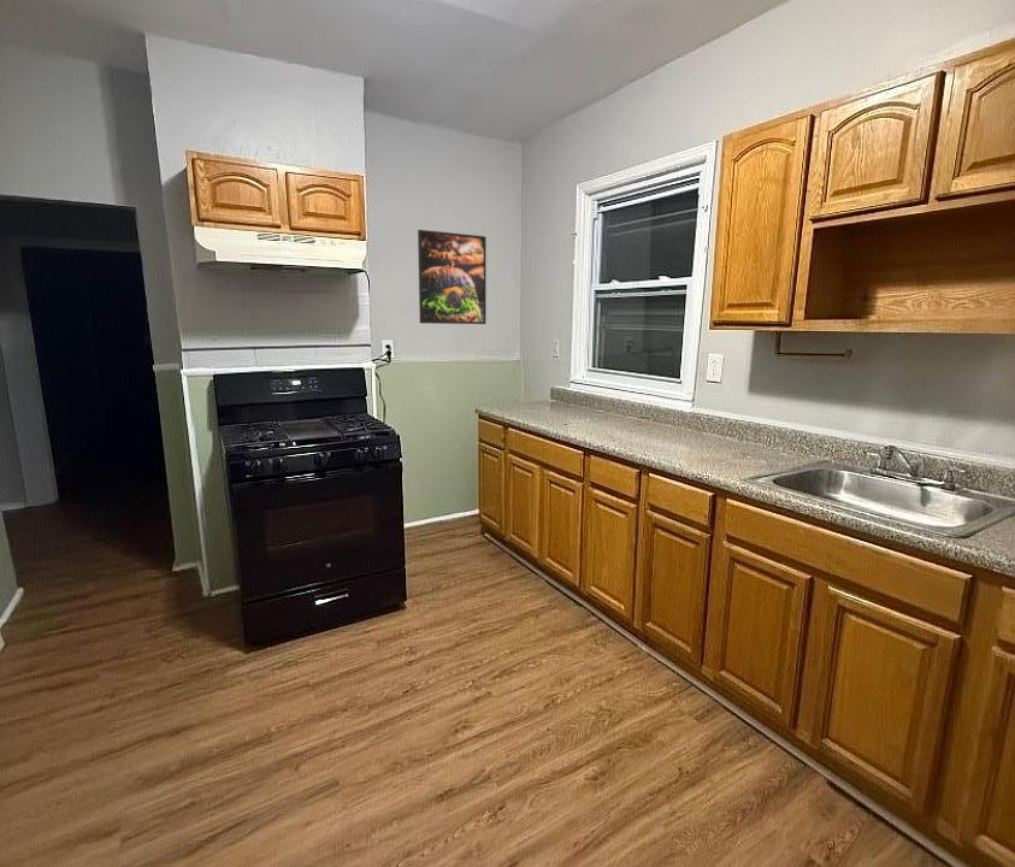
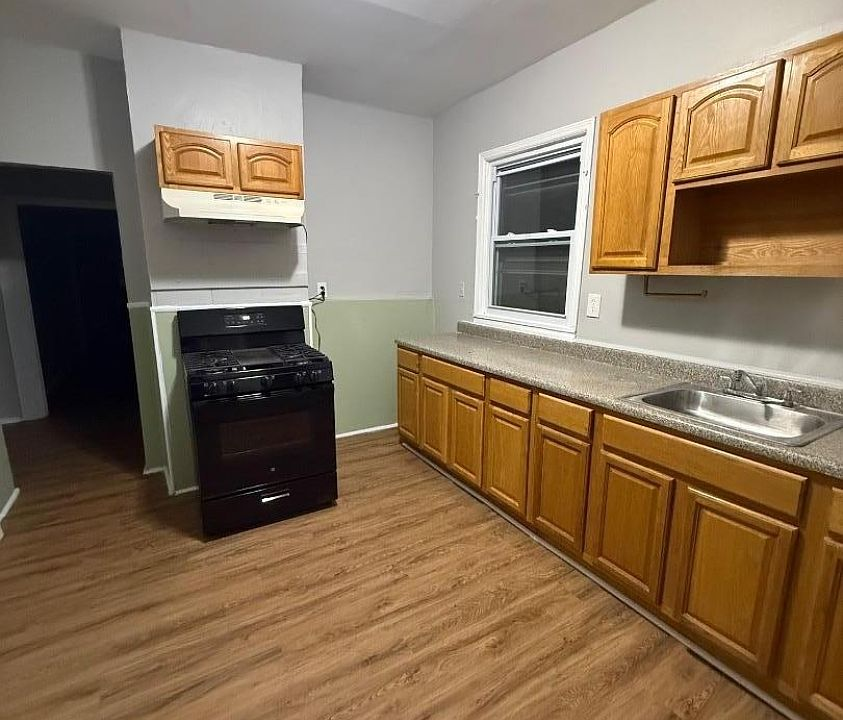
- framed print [417,229,488,325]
